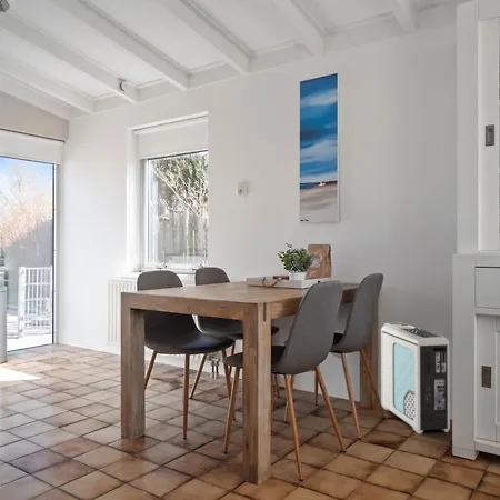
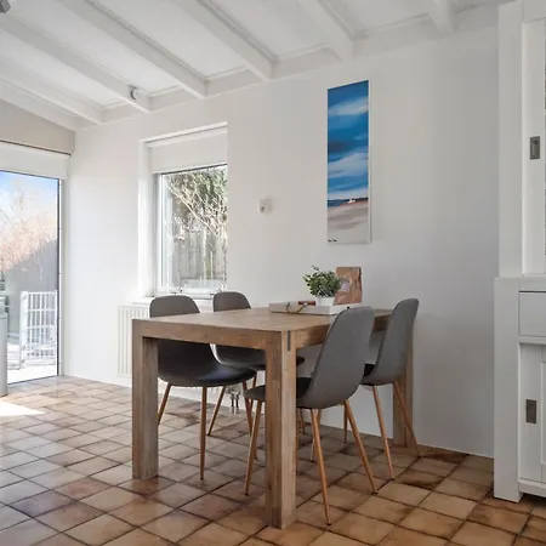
- air purifier [380,322,451,434]
